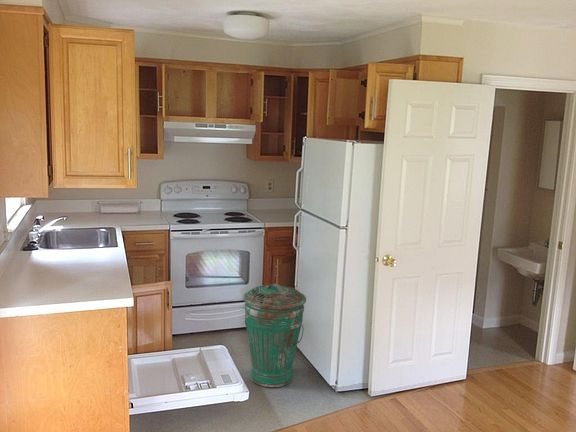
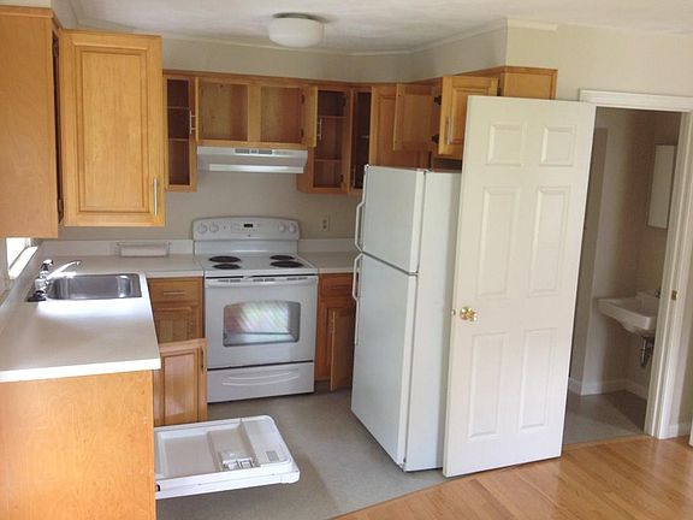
- trash can [242,283,307,388]
